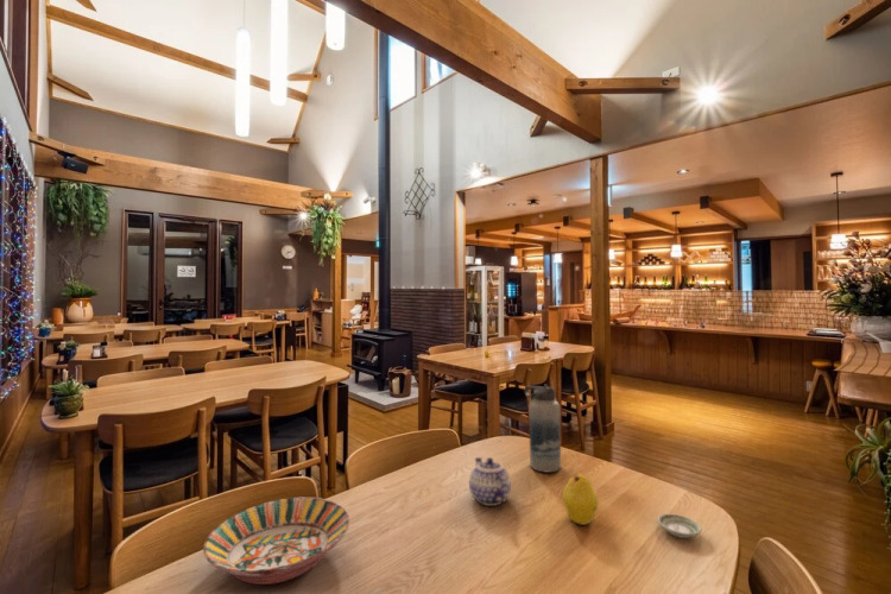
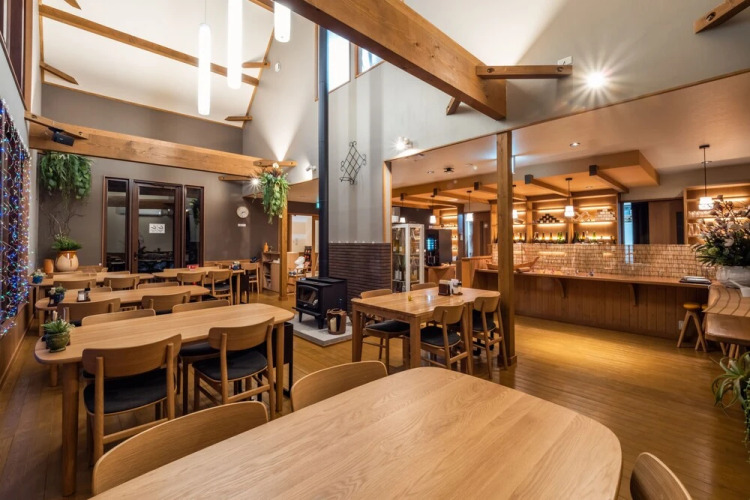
- water bottle [523,383,562,474]
- fruit [562,473,600,526]
- teapot [468,456,512,507]
- serving bowl [202,497,350,586]
- saucer [656,513,702,539]
